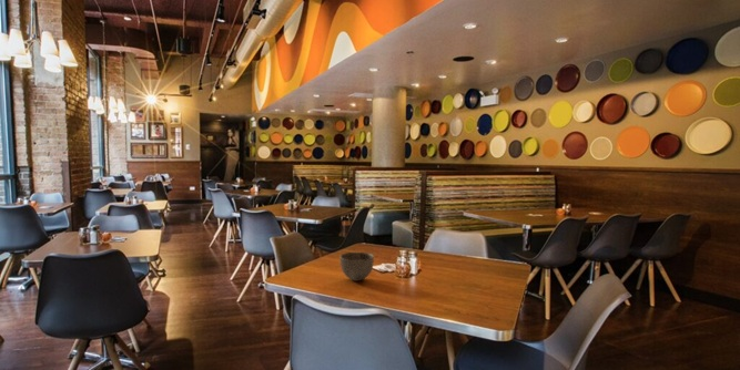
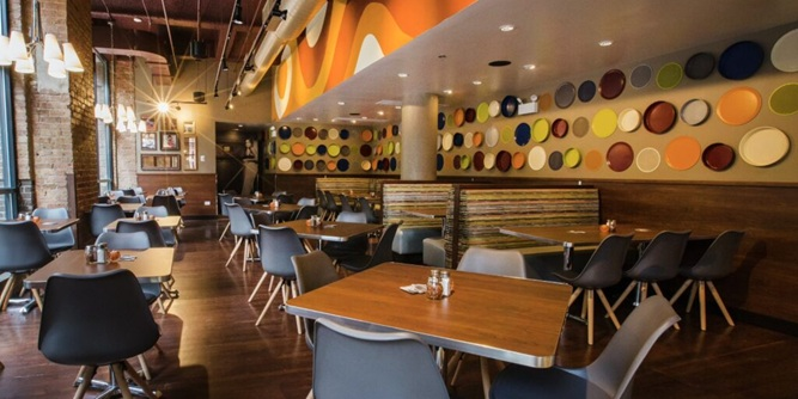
- bowl [339,251,375,282]
